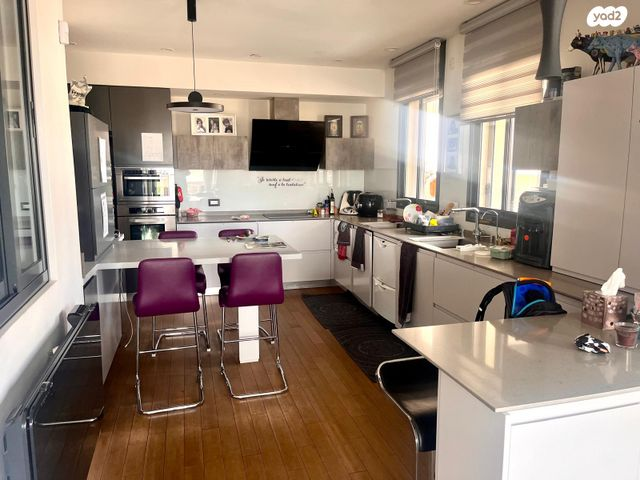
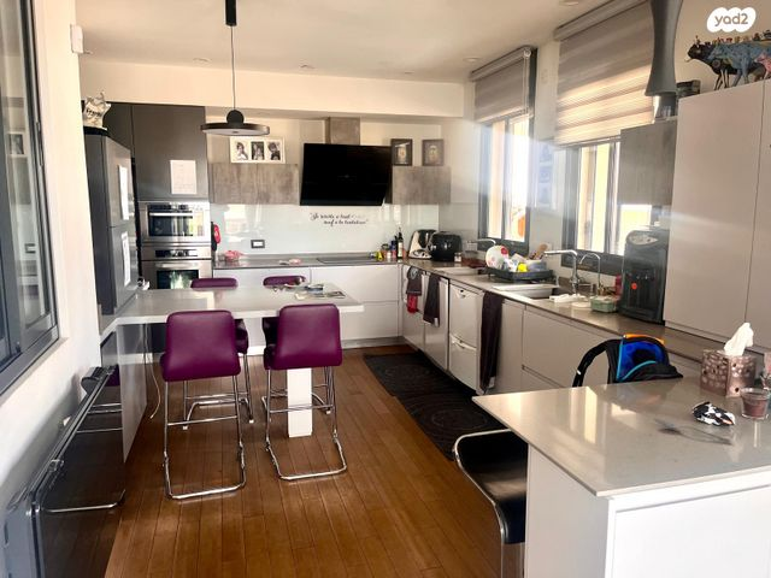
+ spoon [653,418,731,443]
